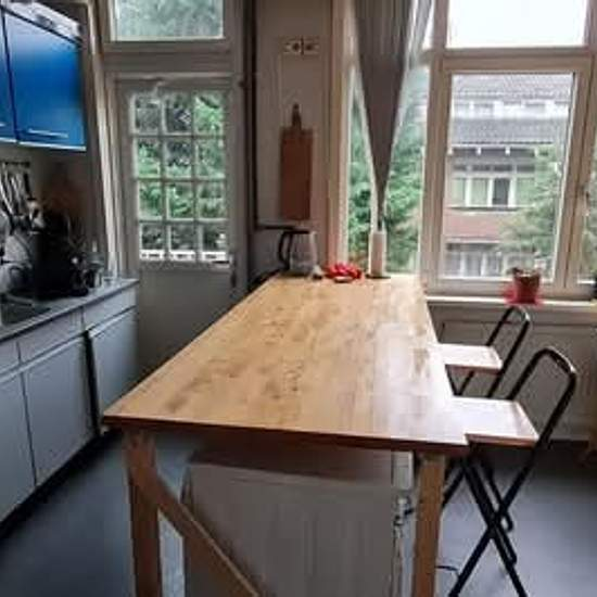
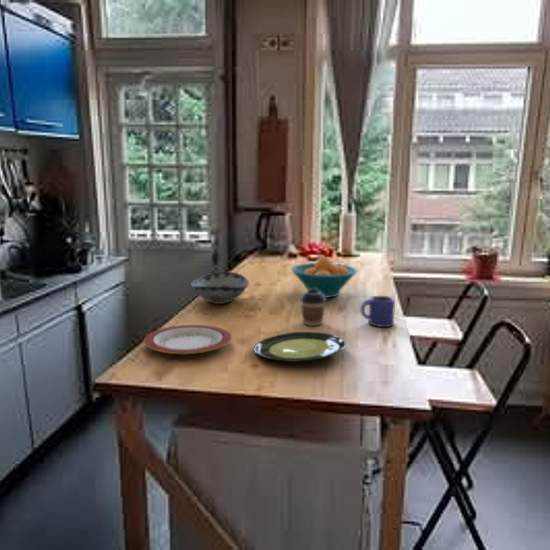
+ fruit bowl [291,256,358,299]
+ plate [143,324,233,355]
+ plate [253,331,347,363]
+ coffee cup [299,289,327,327]
+ decorative bowl [190,271,250,305]
+ mug [359,295,396,328]
